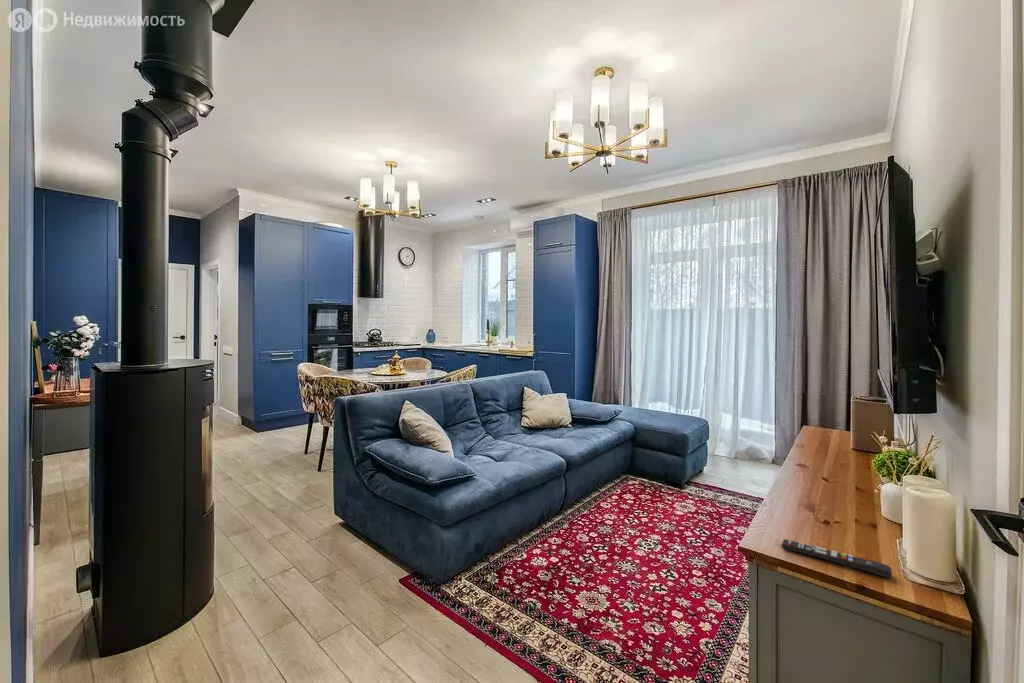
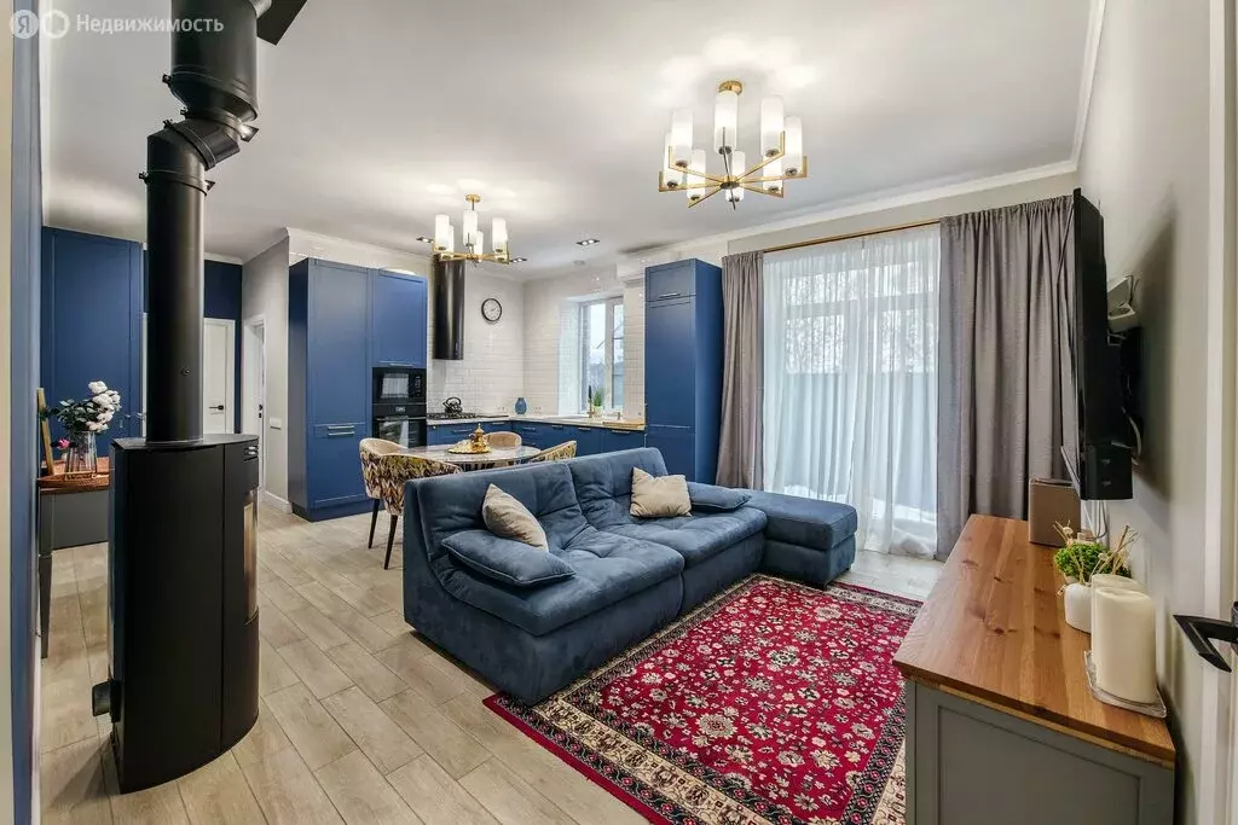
- remote control [780,538,893,580]
